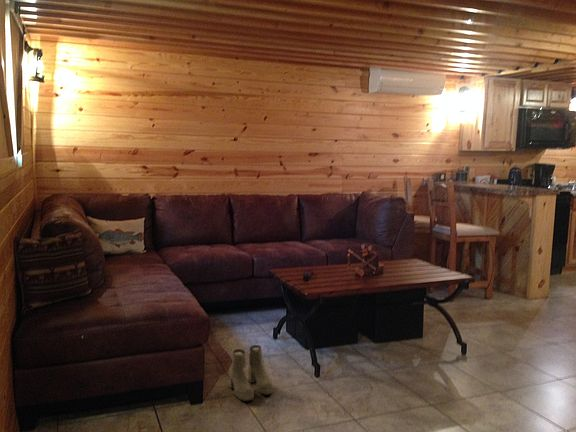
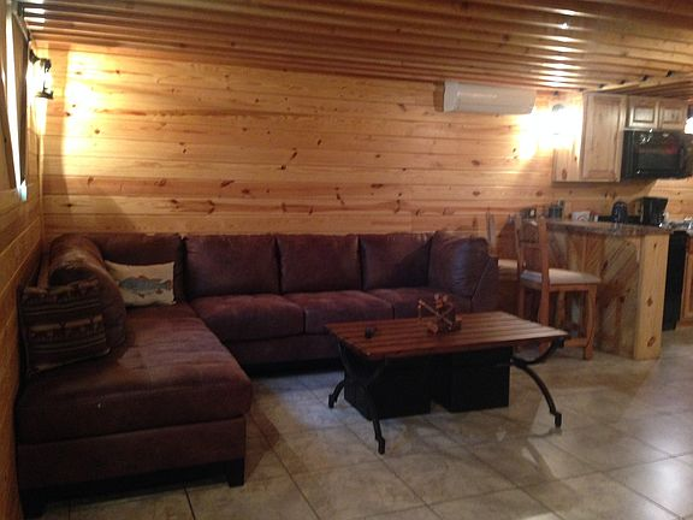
- boots [228,344,274,402]
